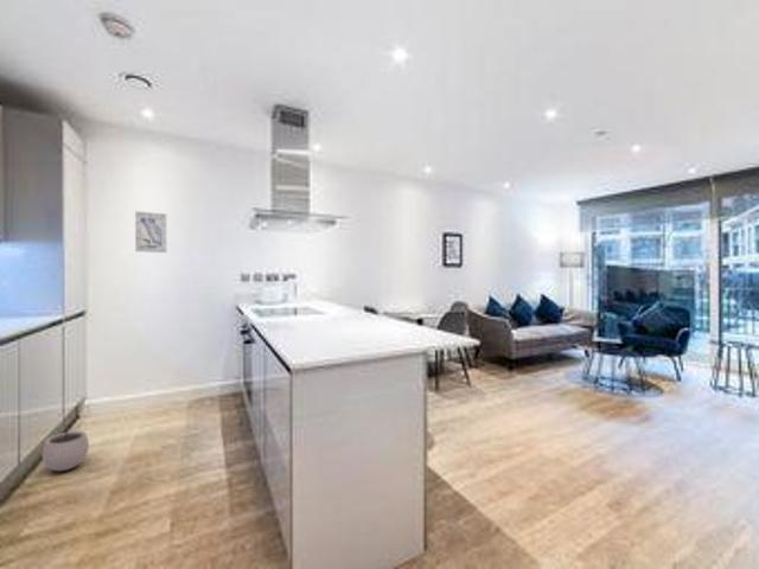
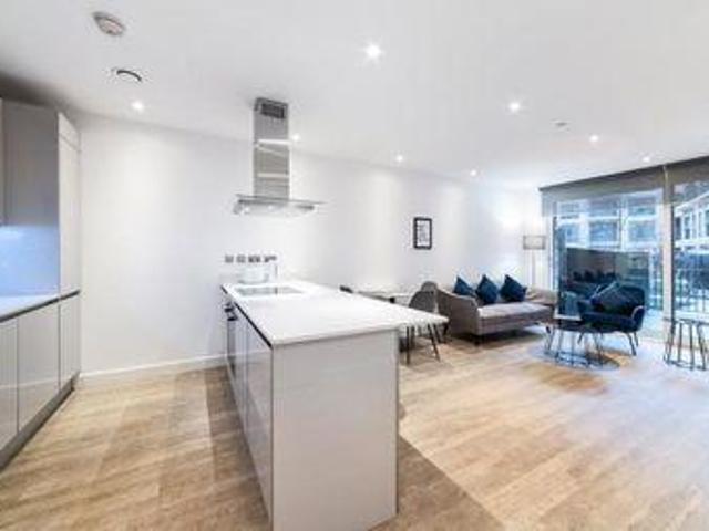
- wall art [134,210,167,254]
- plant pot [42,423,90,472]
